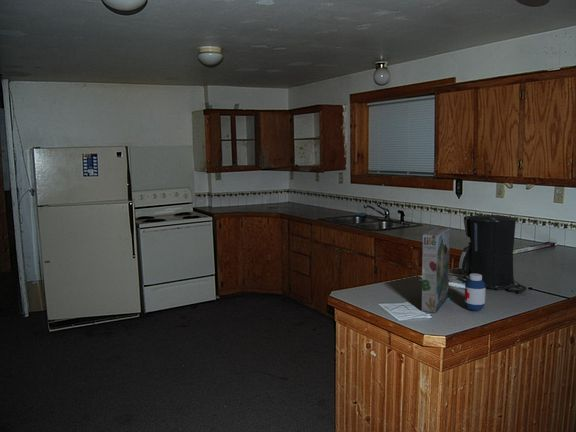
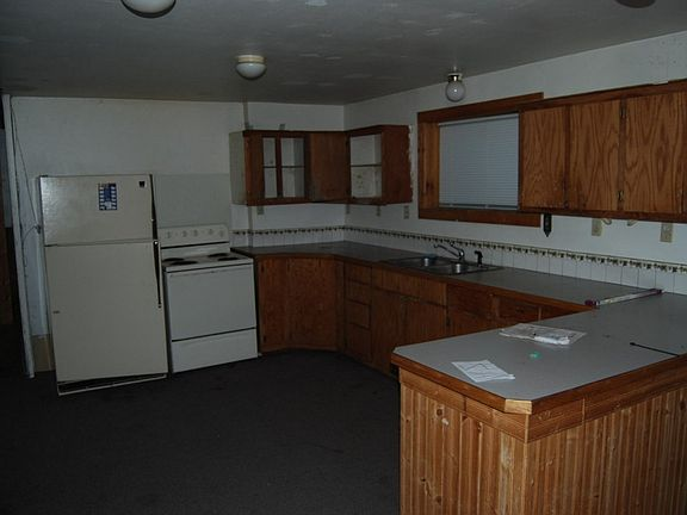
- cereal box [421,226,451,314]
- medicine bottle [464,274,486,312]
- coffee maker [457,214,528,295]
